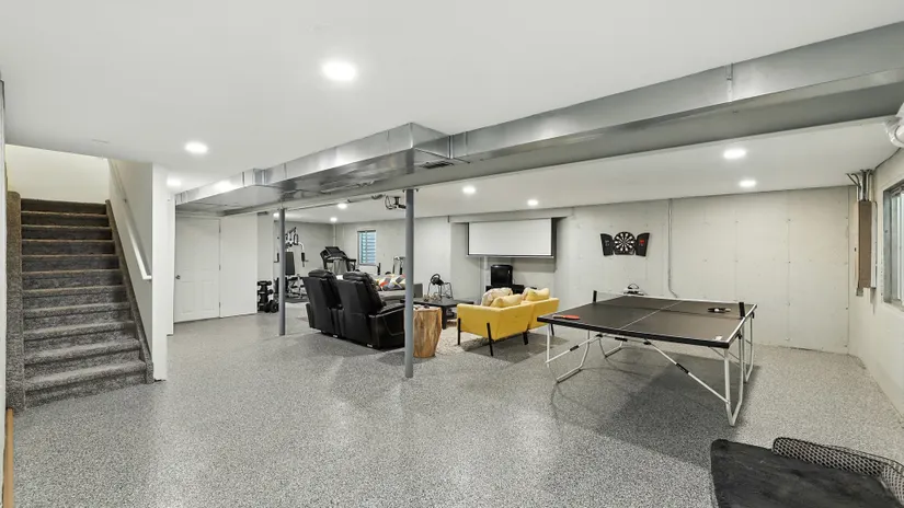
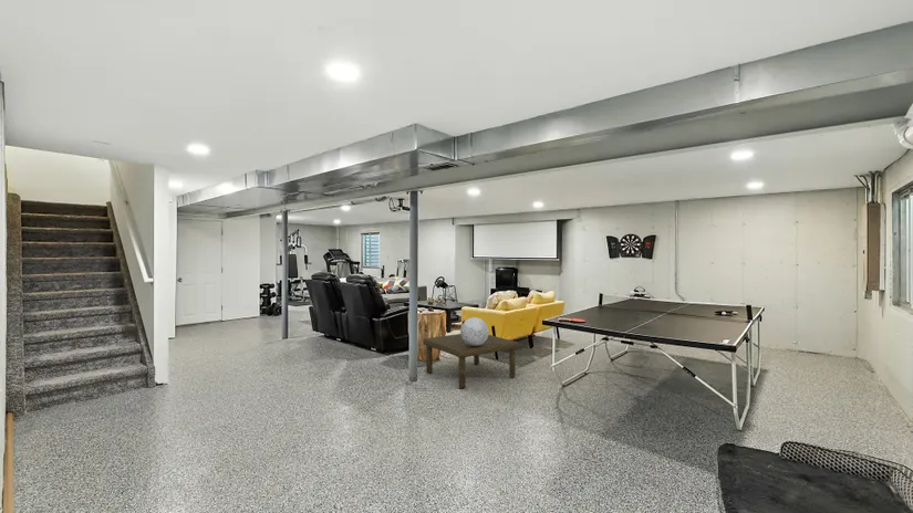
+ decorative sphere [459,316,490,346]
+ coffee table [422,333,519,389]
